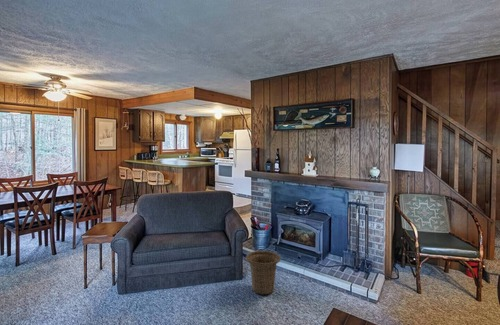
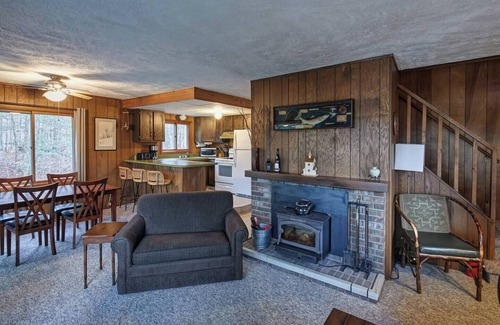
- basket [245,250,282,296]
